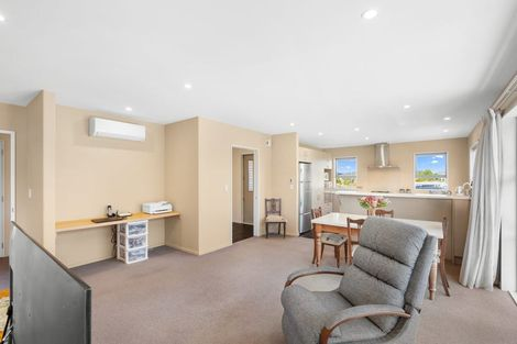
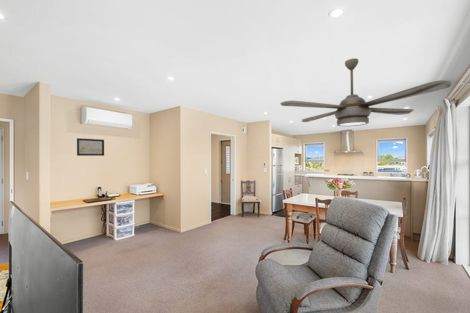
+ wall art [76,137,105,157]
+ ceiling fan [279,57,452,127]
